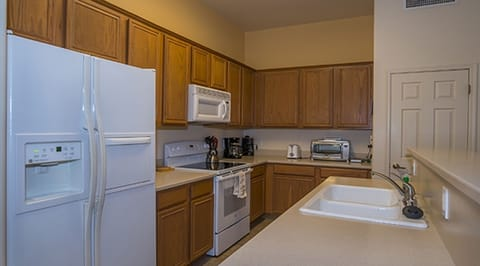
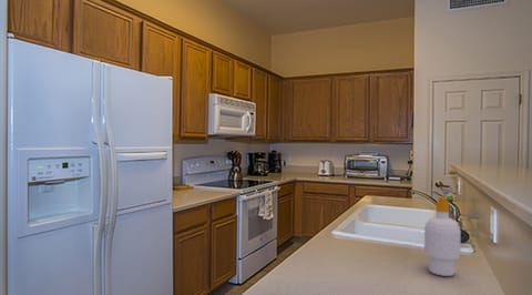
+ soap bottle [423,195,462,277]
